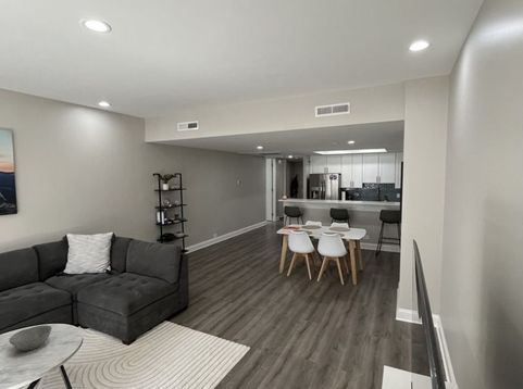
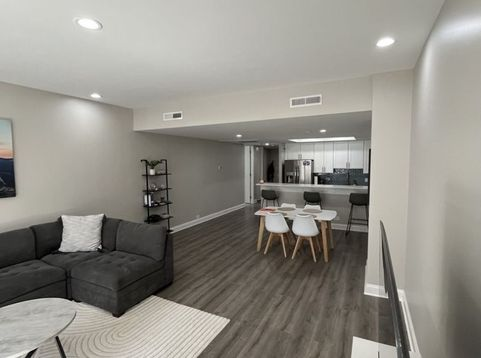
- bowl [8,324,52,352]
